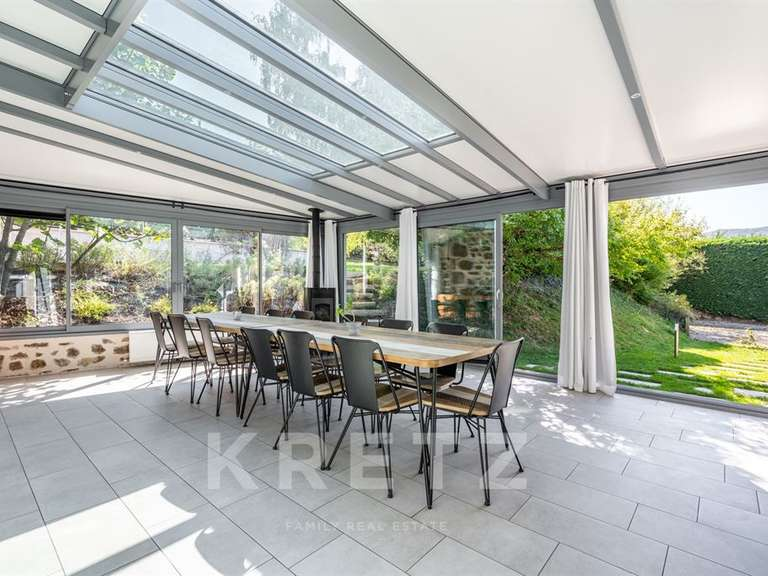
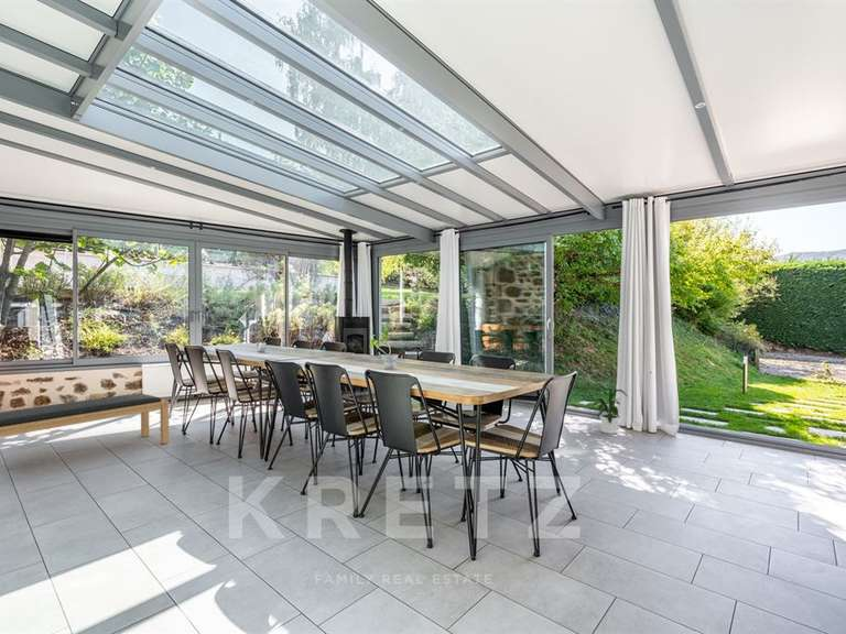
+ house plant [586,382,629,435]
+ bench [0,392,170,445]
